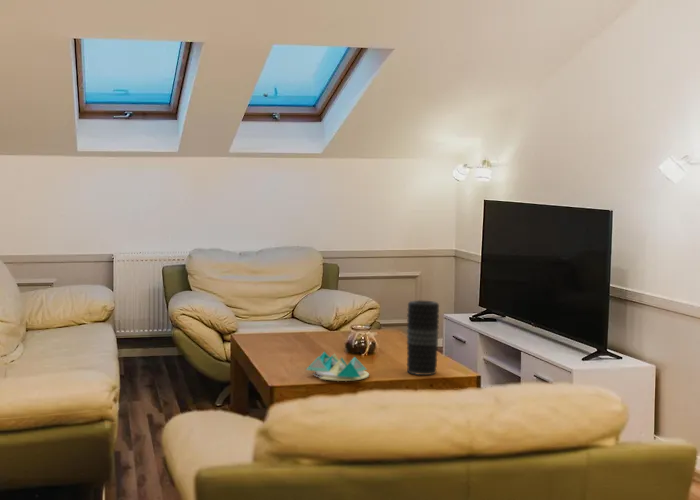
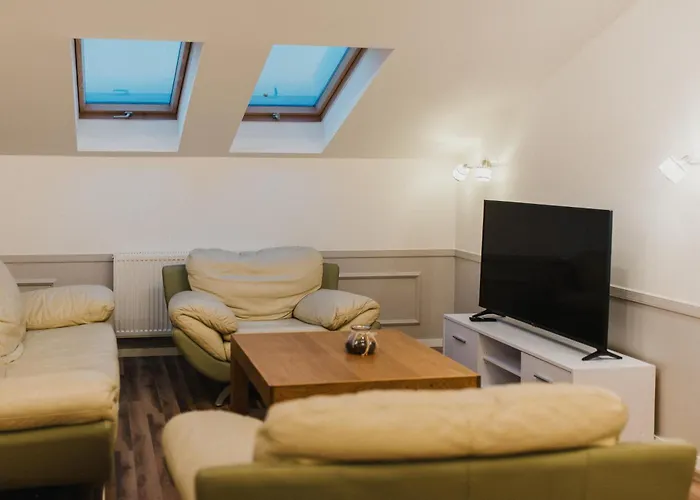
- board game [305,350,370,382]
- vase [406,299,440,376]
